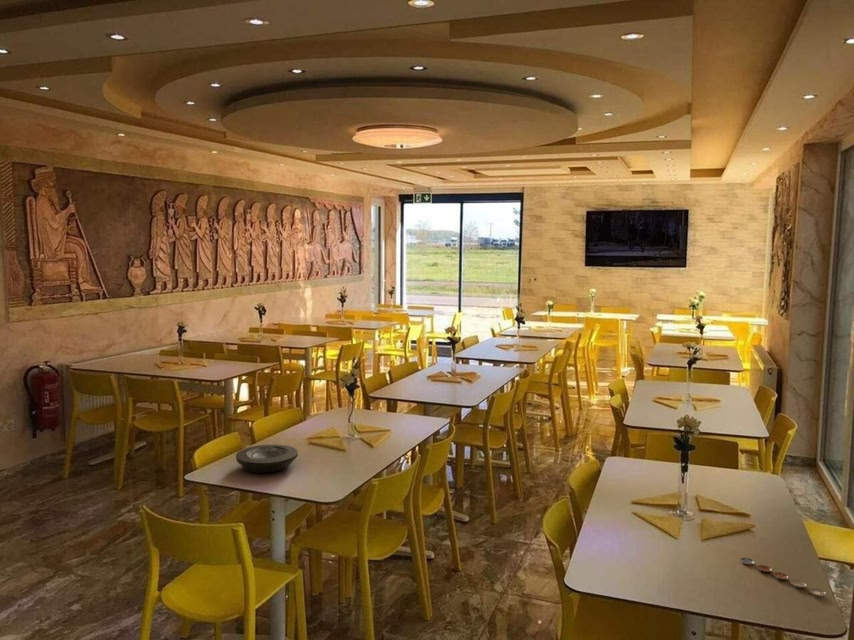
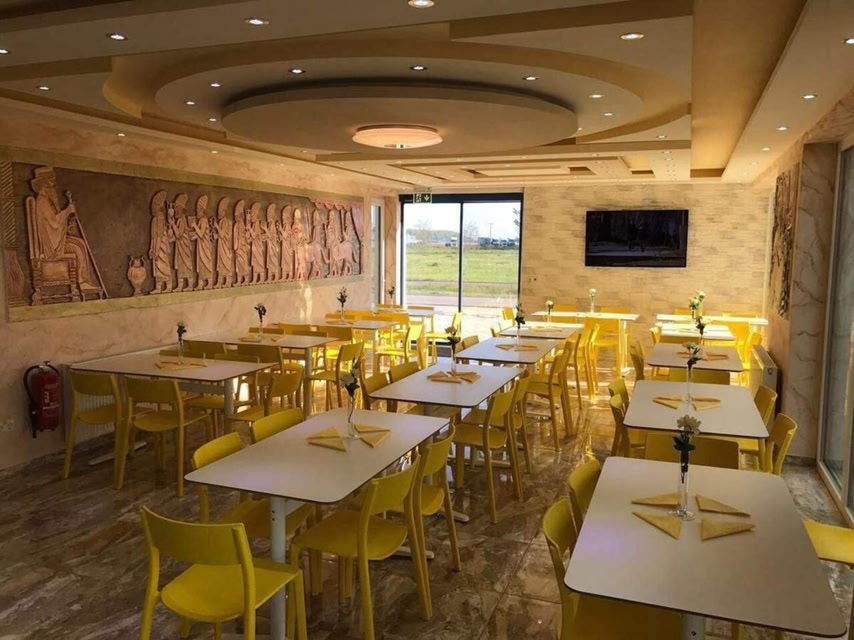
- plate [235,444,299,474]
- plate [739,557,827,597]
